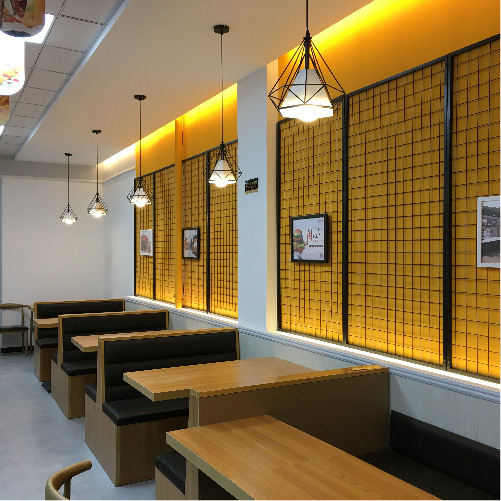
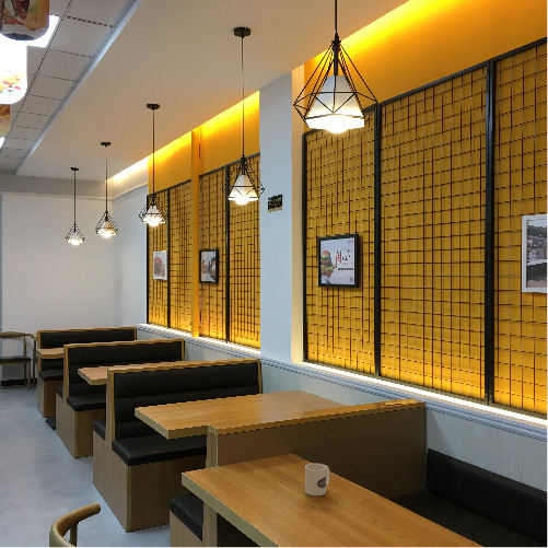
+ mug [304,463,331,497]
